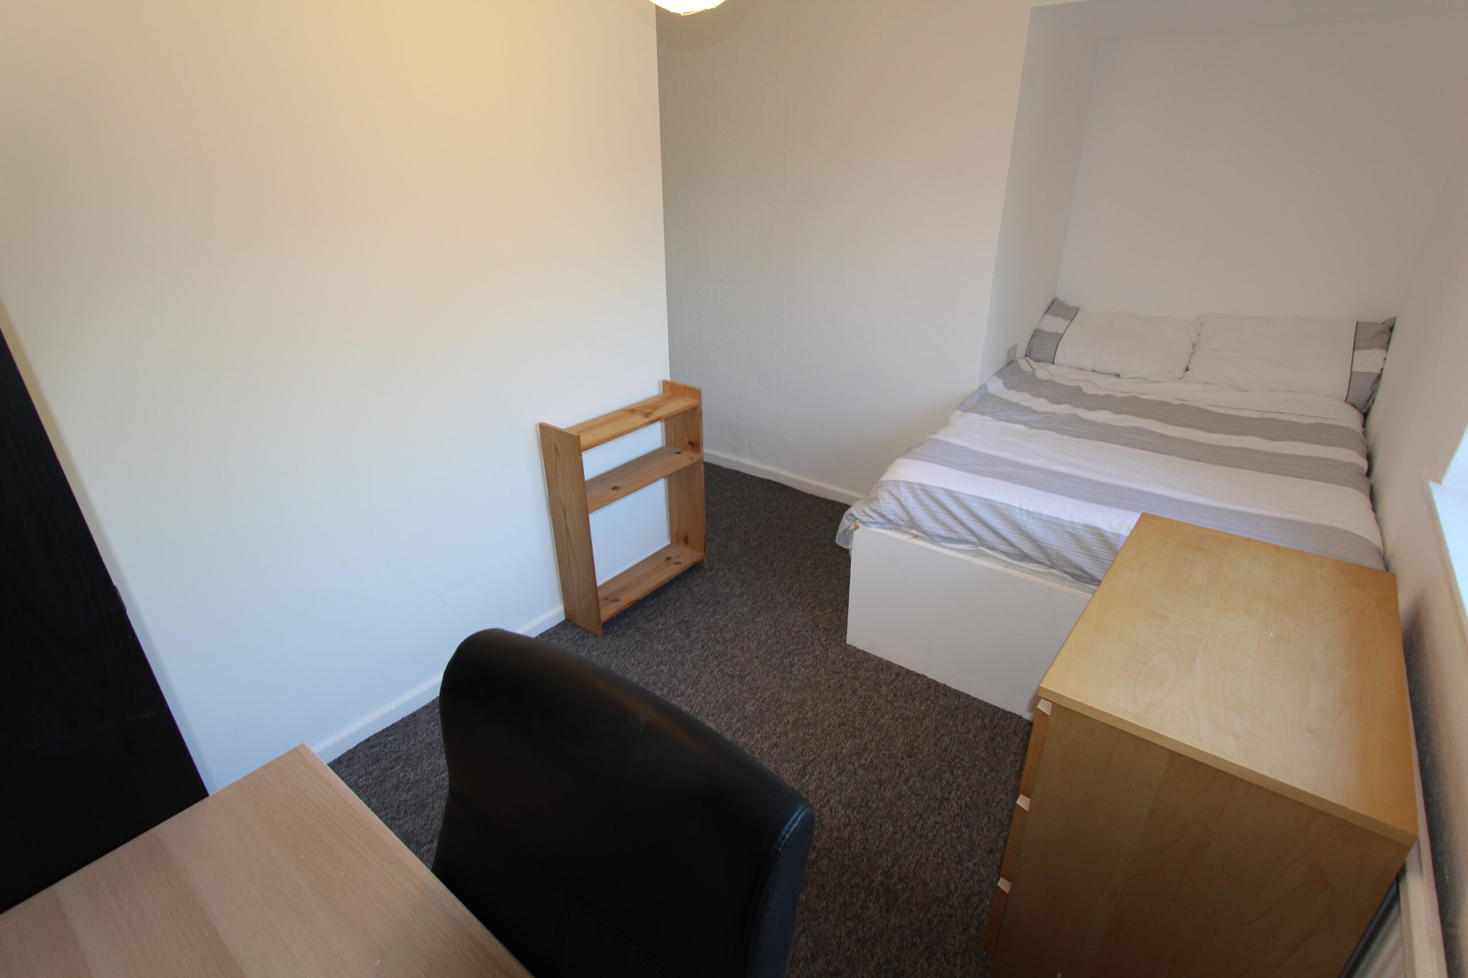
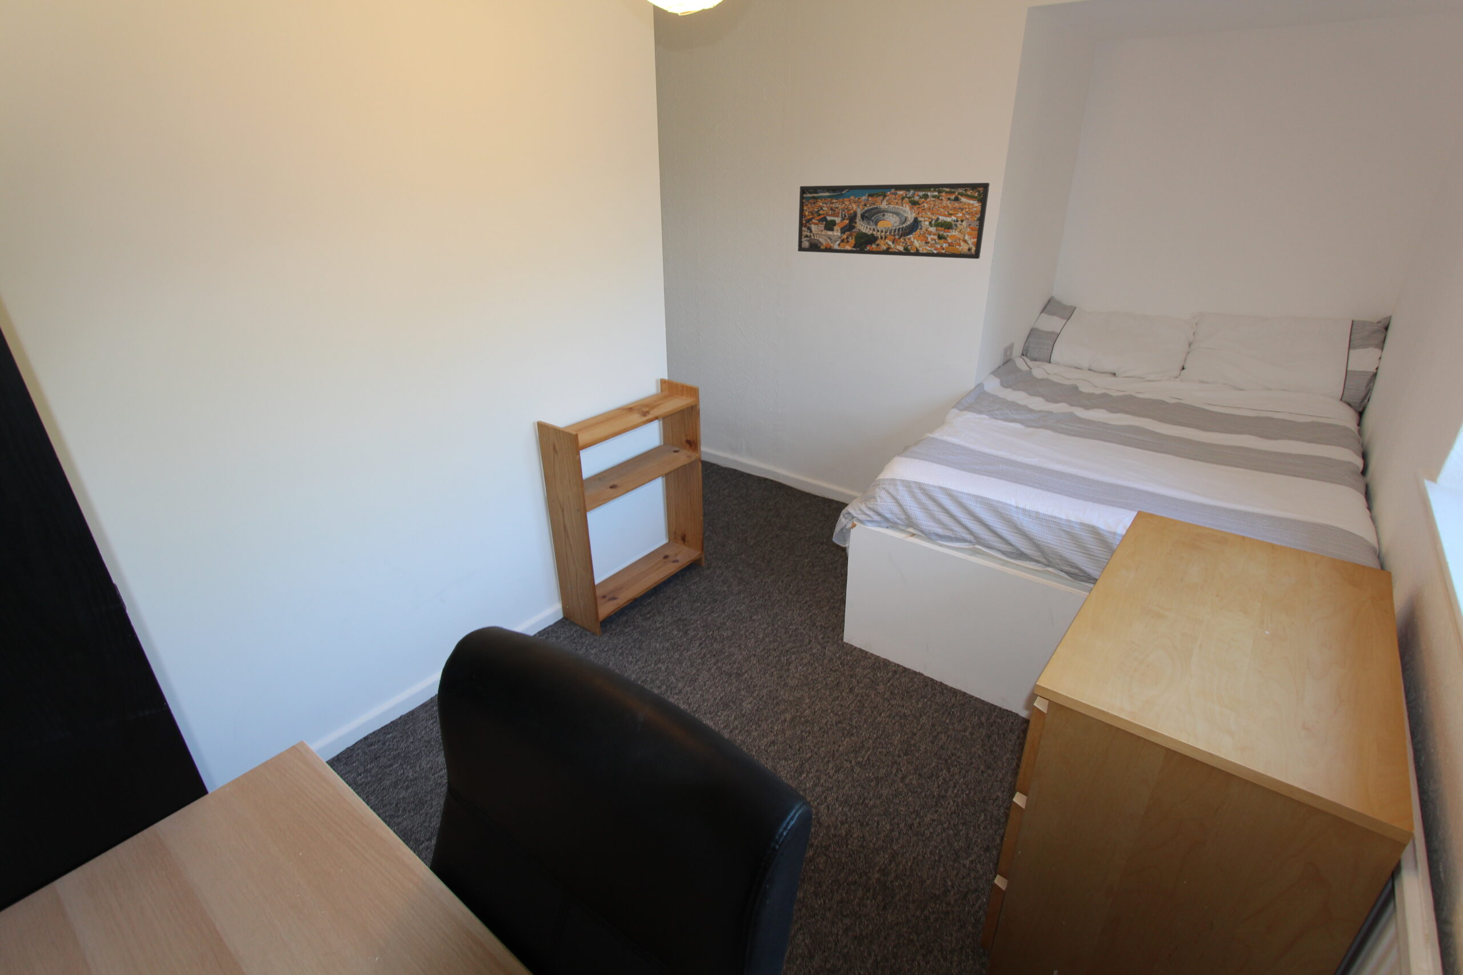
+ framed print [797,182,991,259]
